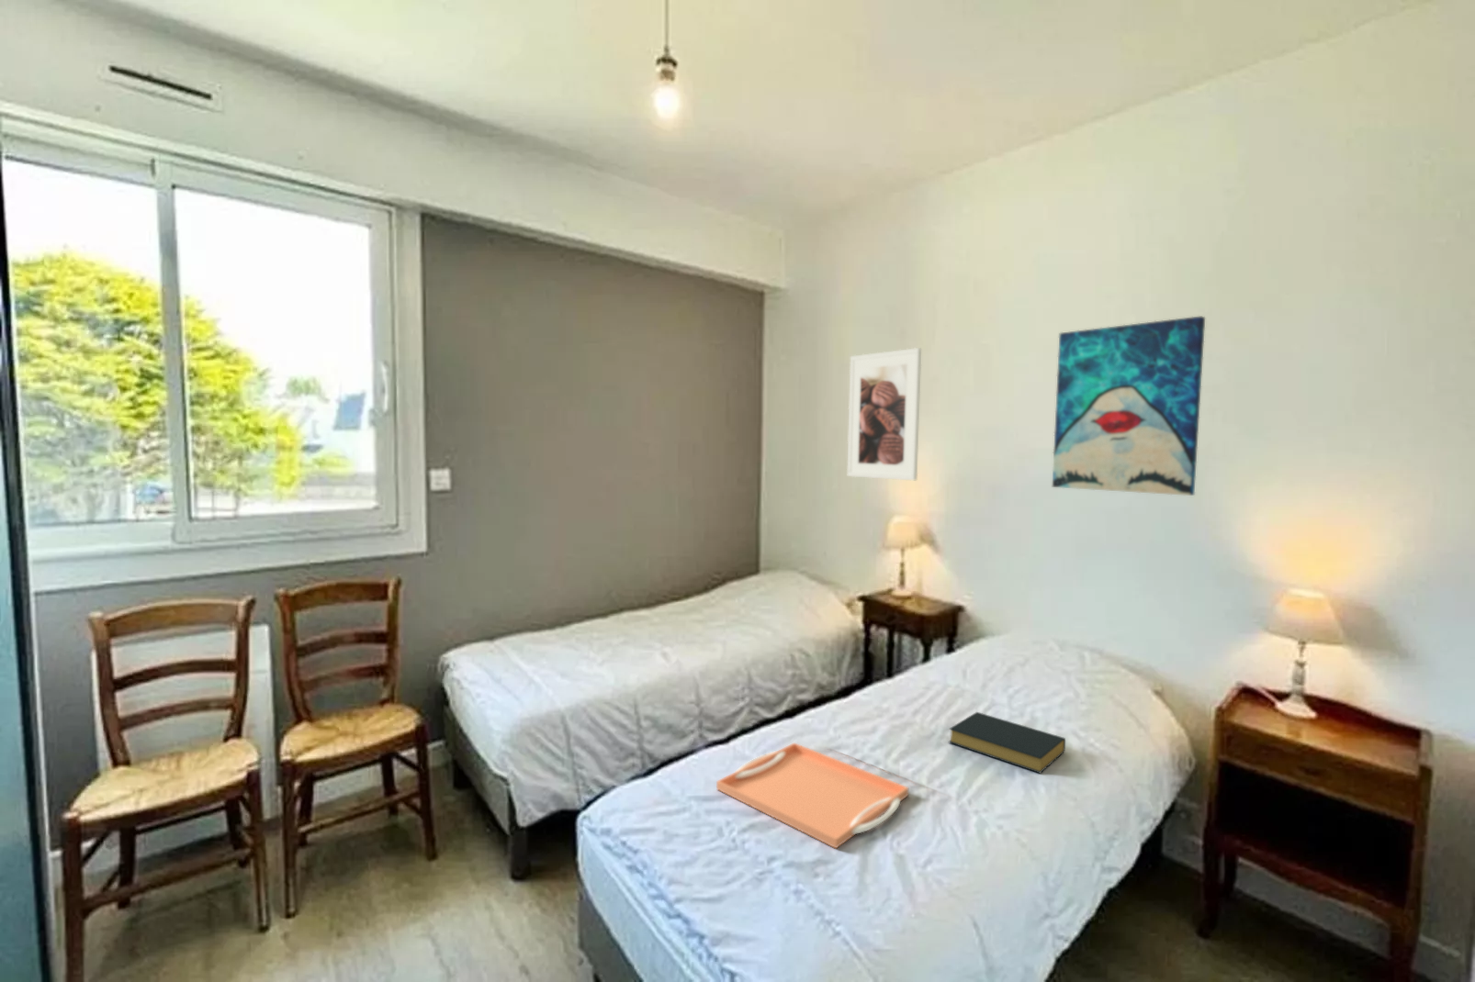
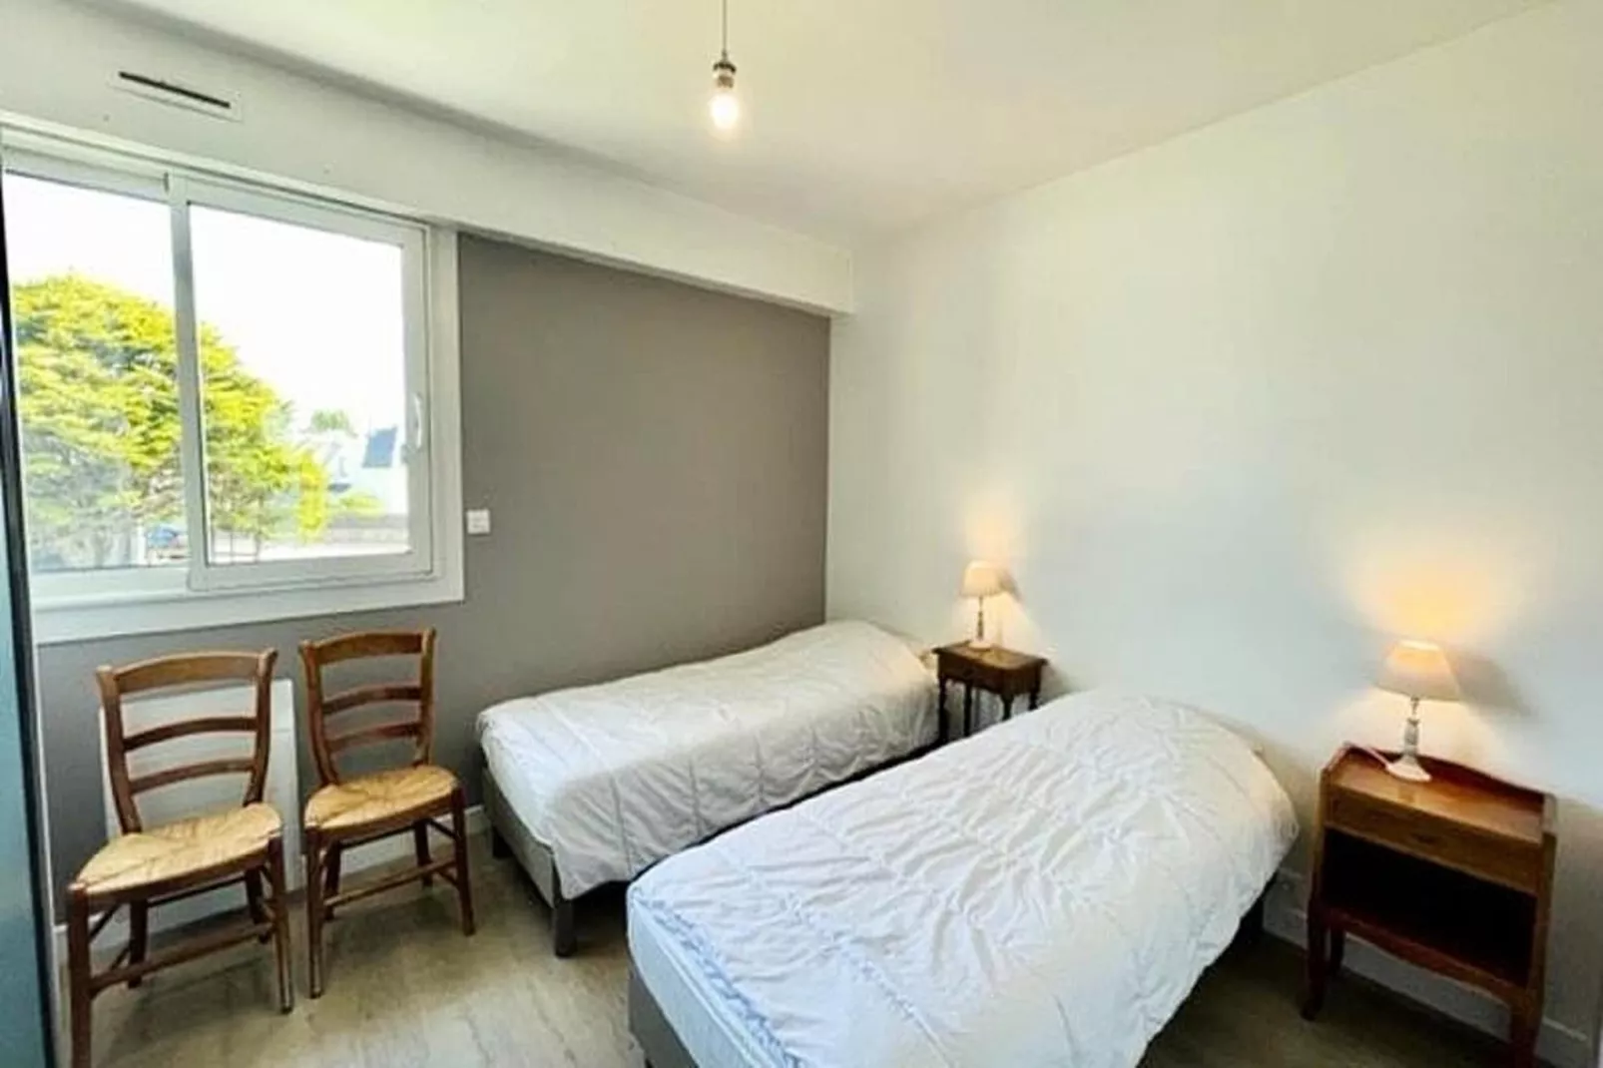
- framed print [847,347,922,481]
- hardback book [948,711,1066,775]
- serving tray [715,742,909,849]
- wall art [1052,315,1206,496]
